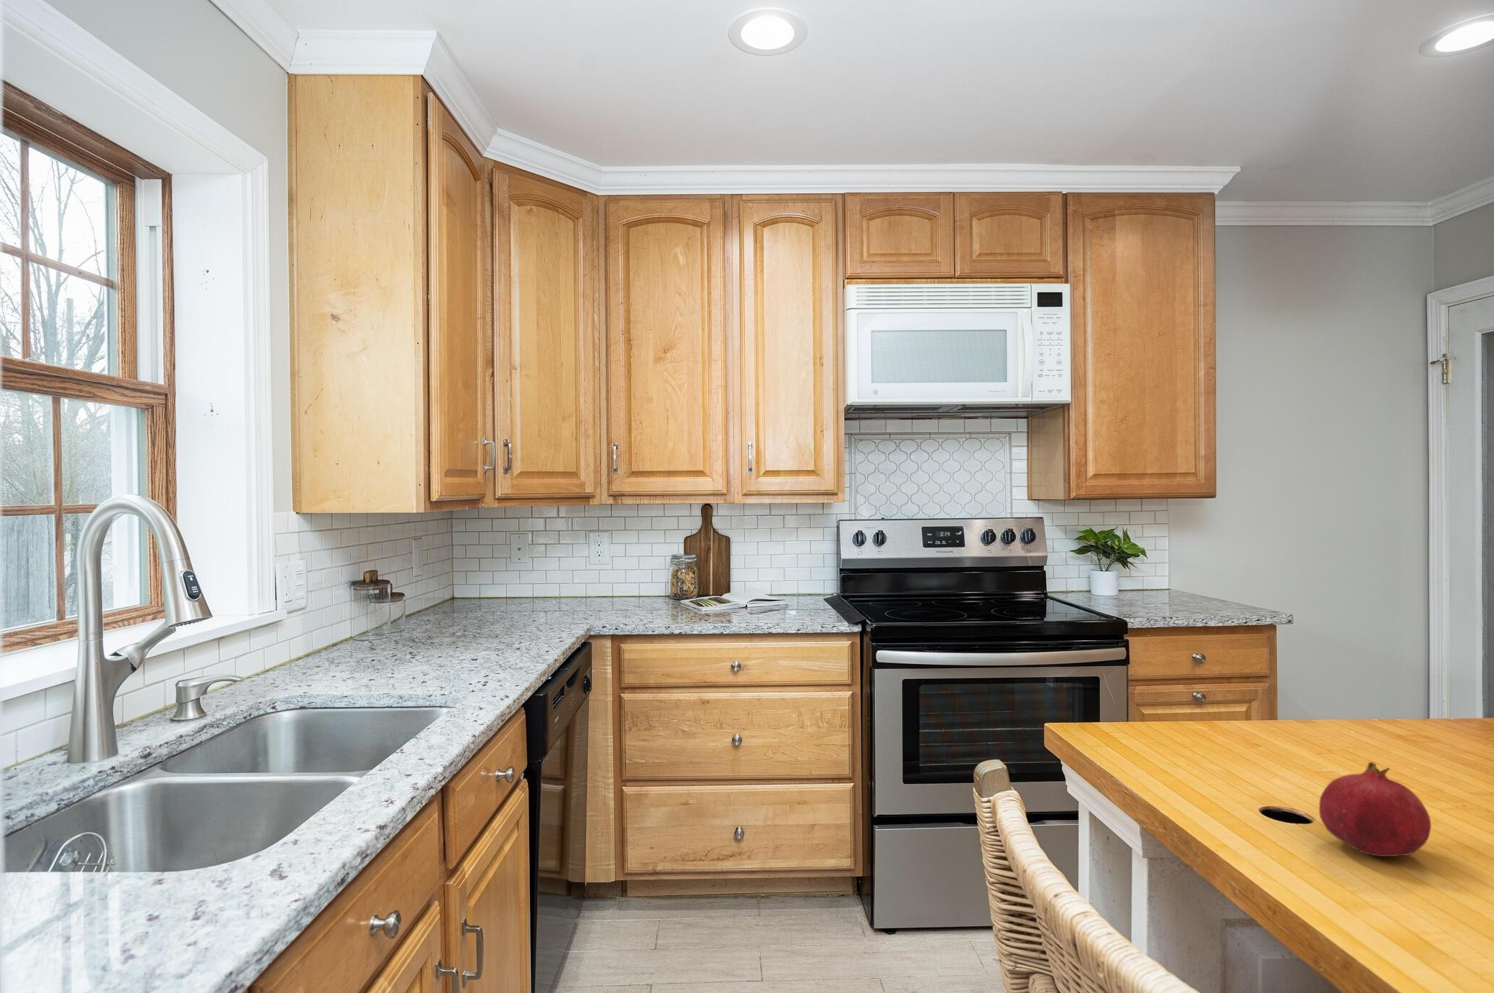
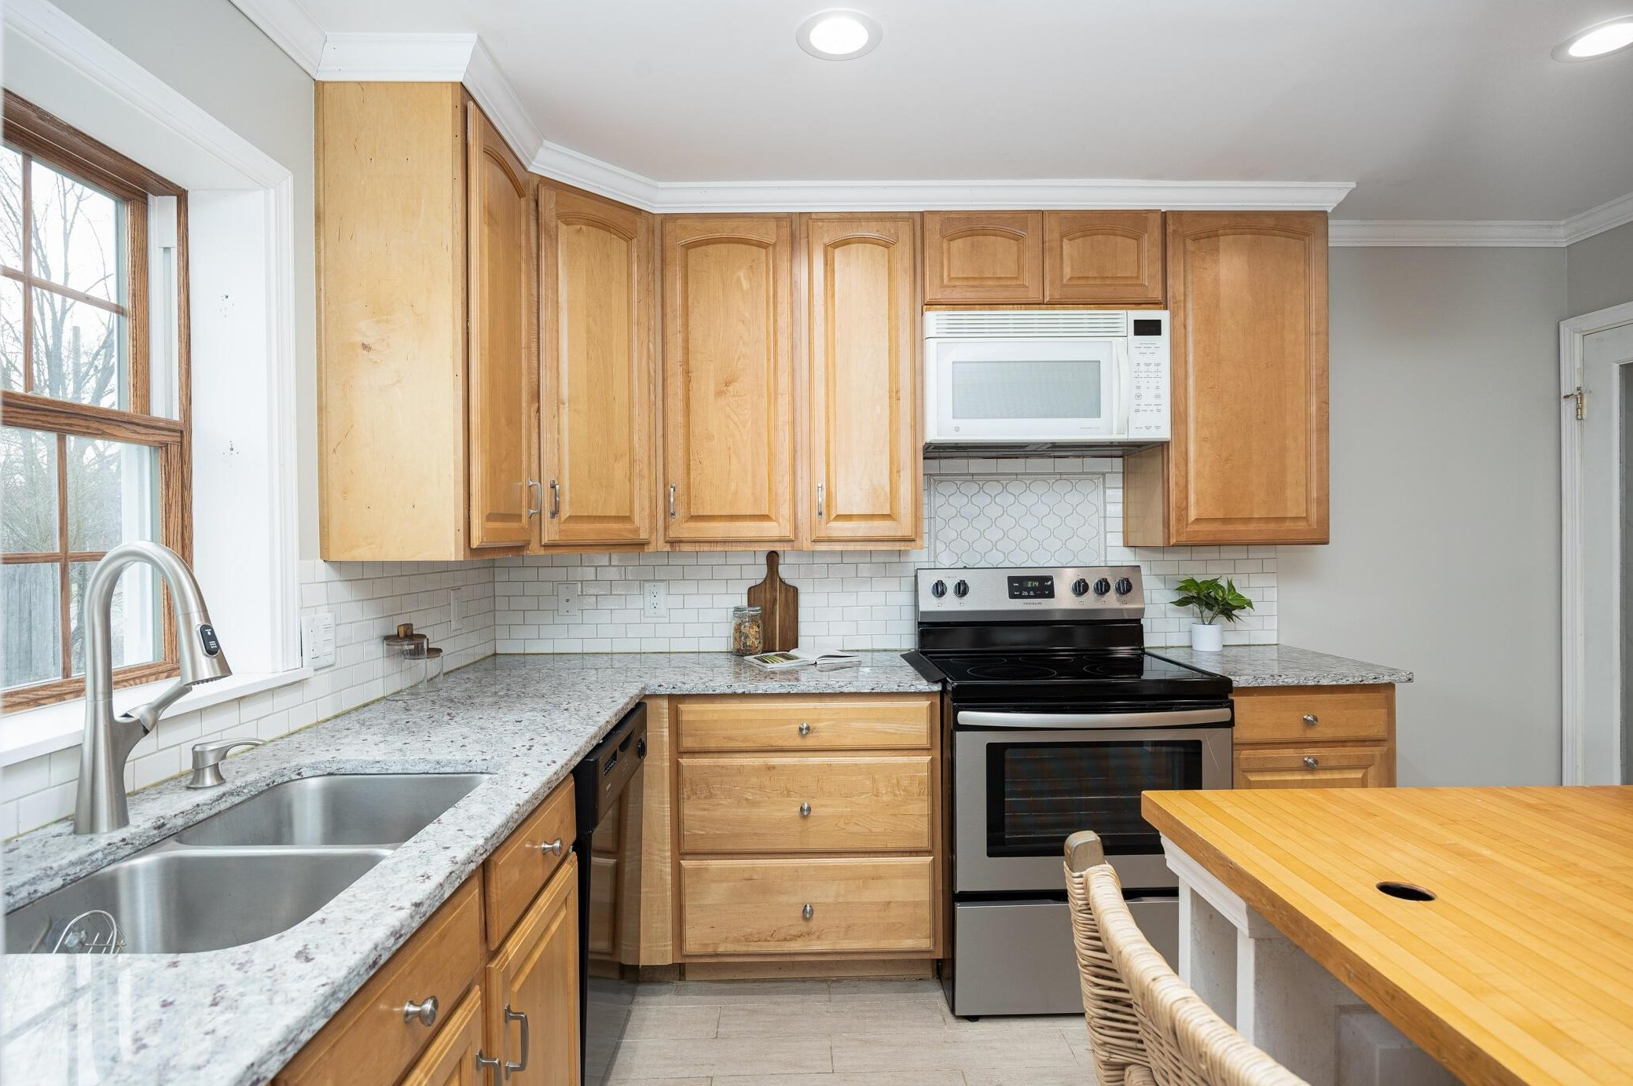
- fruit [1319,761,1432,857]
